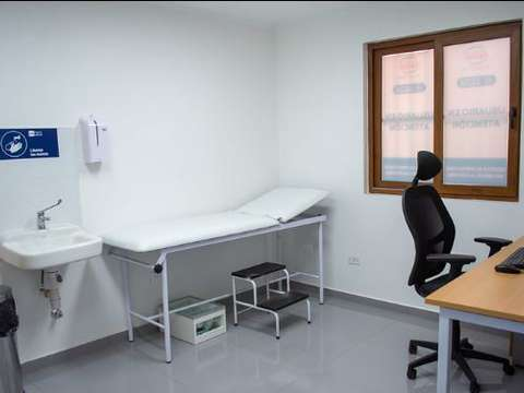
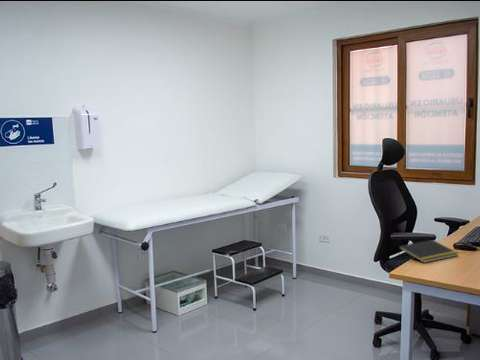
+ notepad [397,239,460,264]
